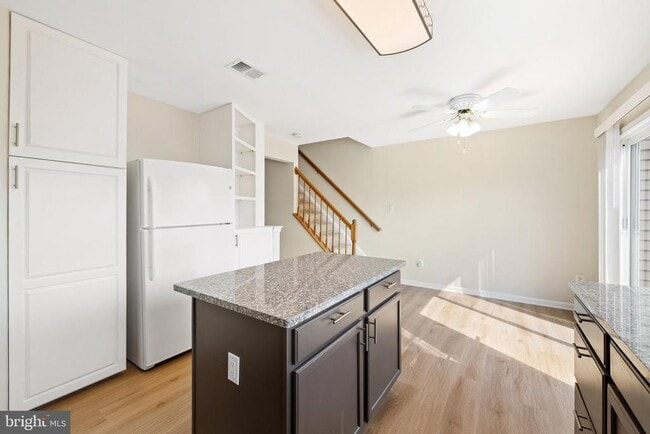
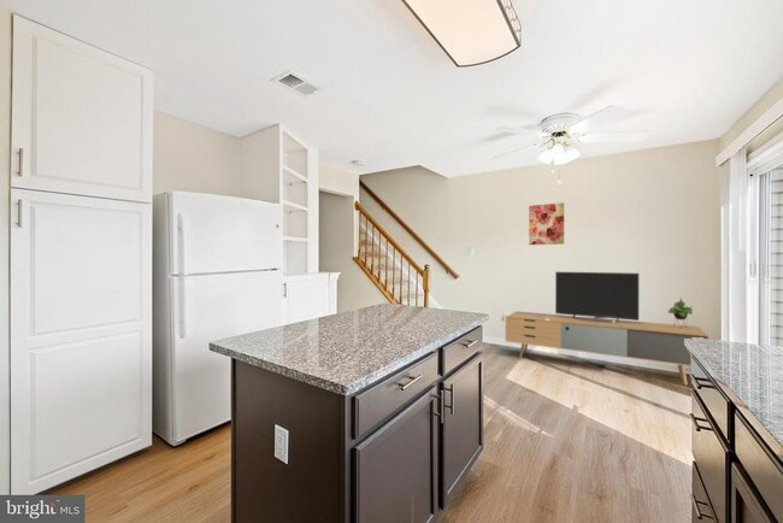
+ wall art [528,201,565,246]
+ media console [504,271,711,386]
